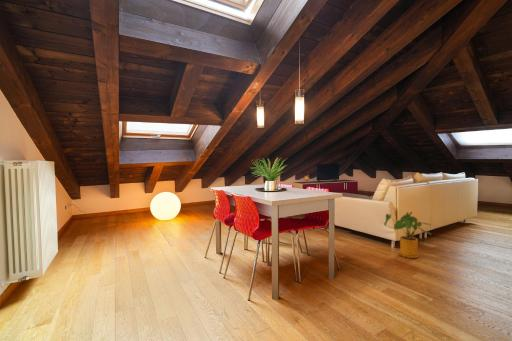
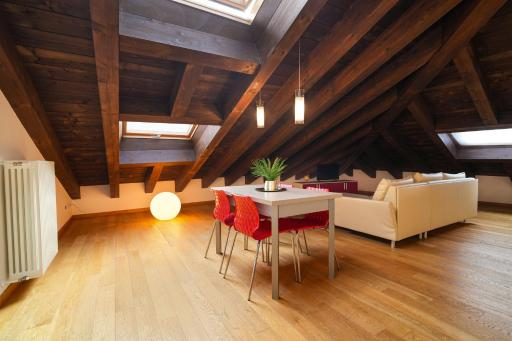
- house plant [383,211,434,259]
